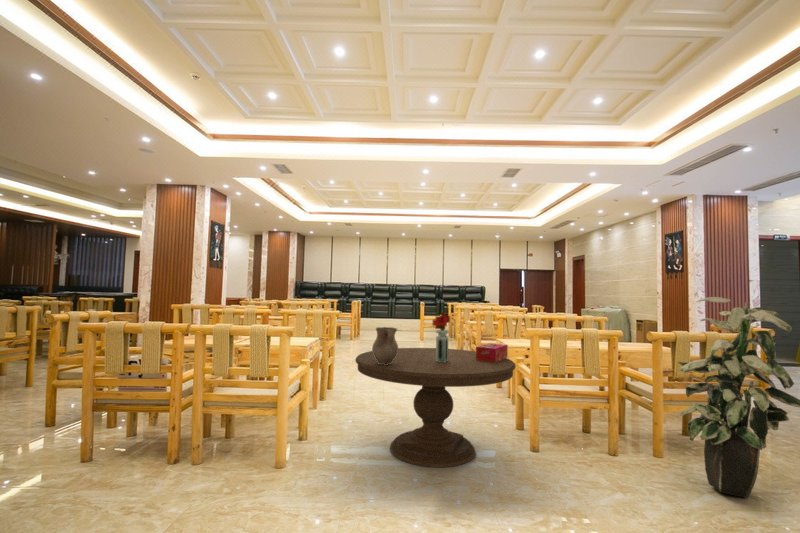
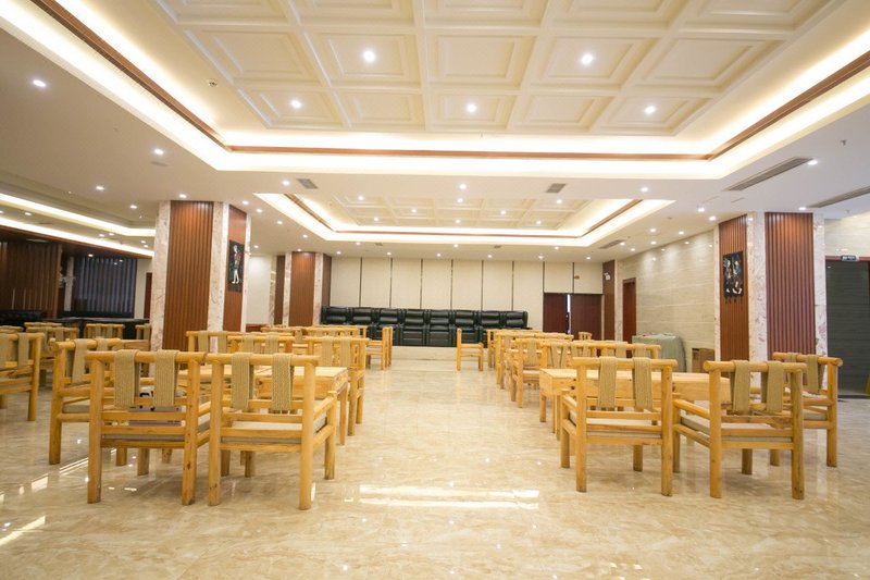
- tissue box [475,342,509,362]
- ceramic pitcher [371,326,399,365]
- dining table [354,347,517,469]
- potted flower [432,312,451,362]
- indoor plant [677,296,800,499]
